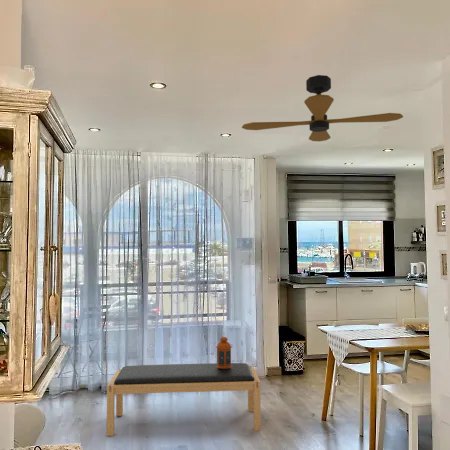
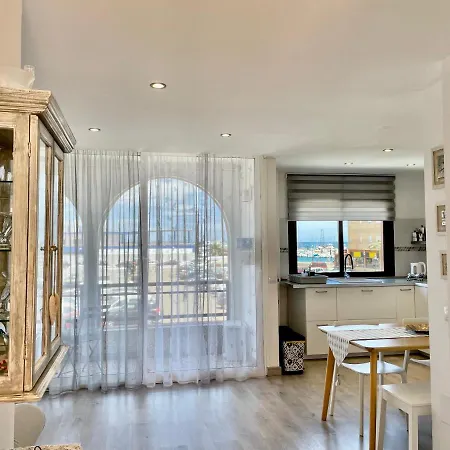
- ceiling fan [241,74,404,142]
- lantern [215,331,233,369]
- bench [106,362,262,437]
